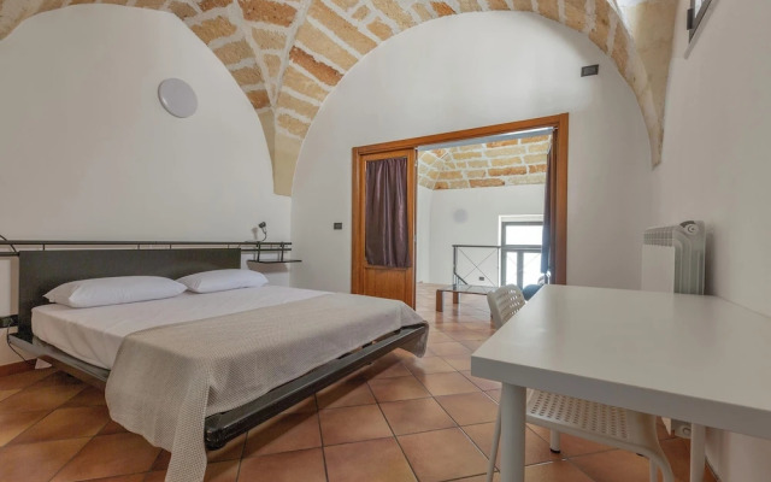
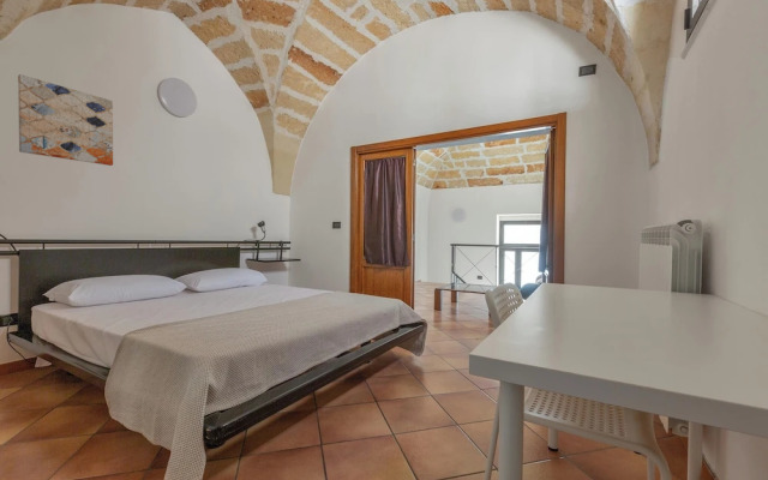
+ wall art [17,73,114,167]
